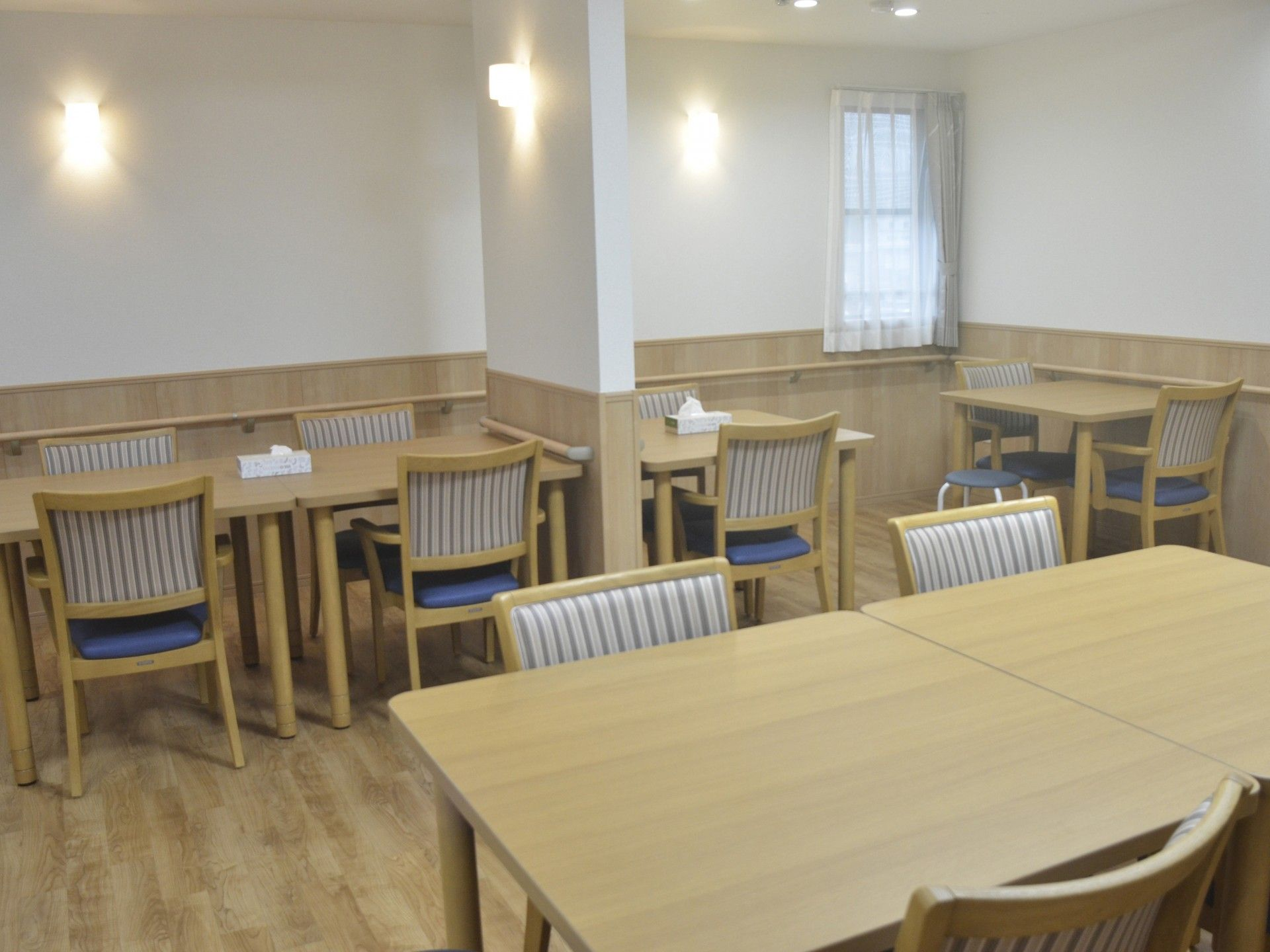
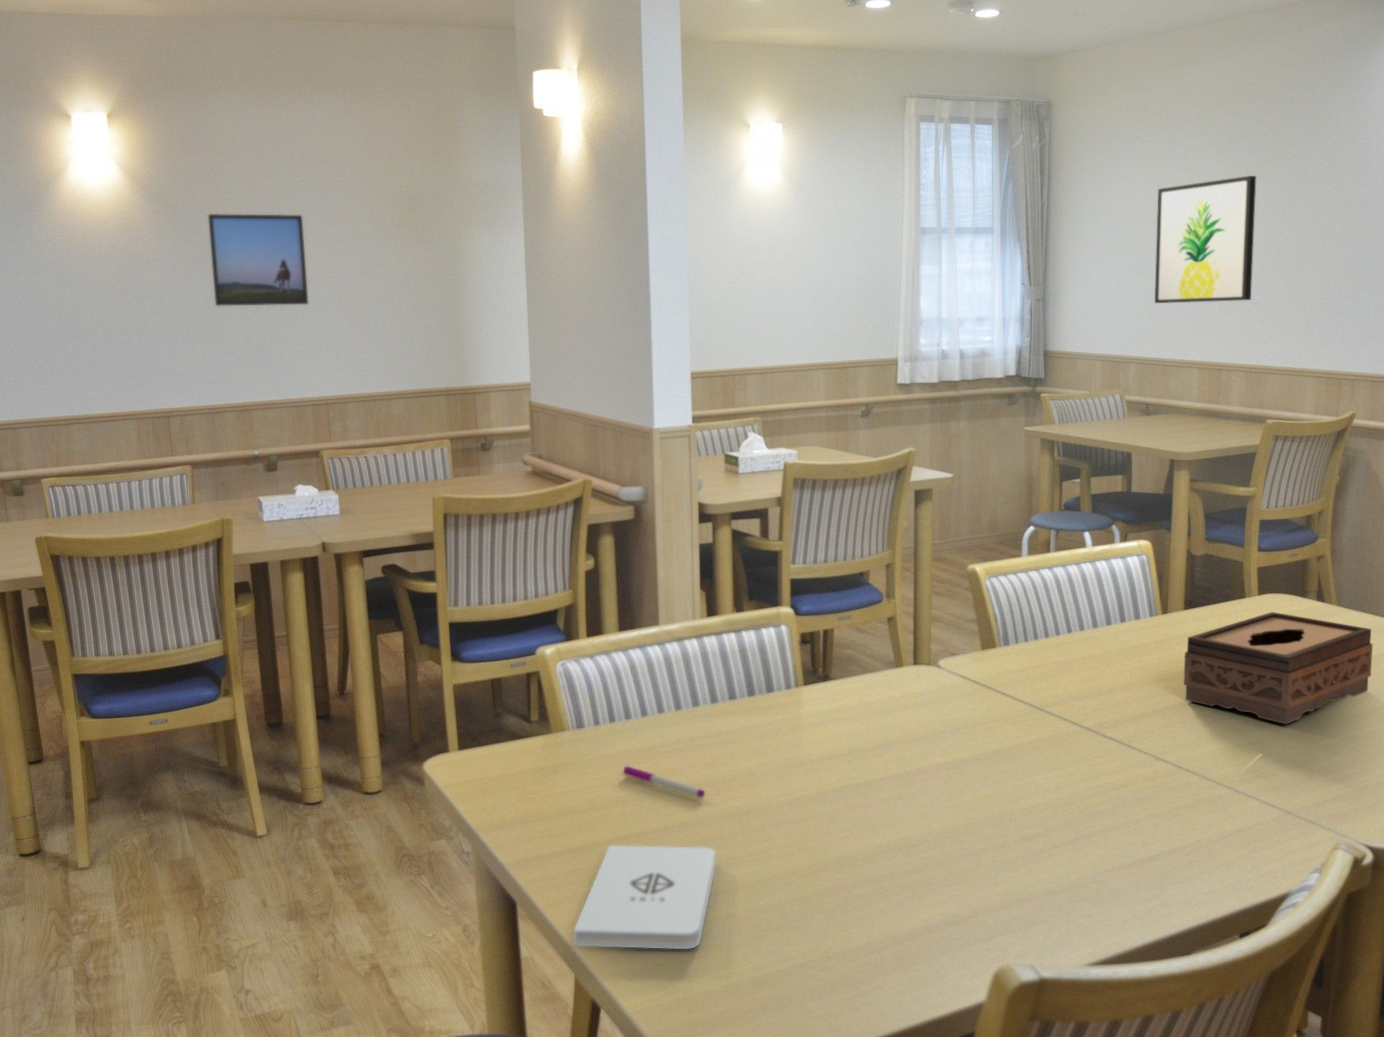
+ pen [623,766,706,798]
+ tissue box [1182,611,1373,725]
+ wall art [1154,175,1258,304]
+ notepad [573,844,716,950]
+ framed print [208,213,309,307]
